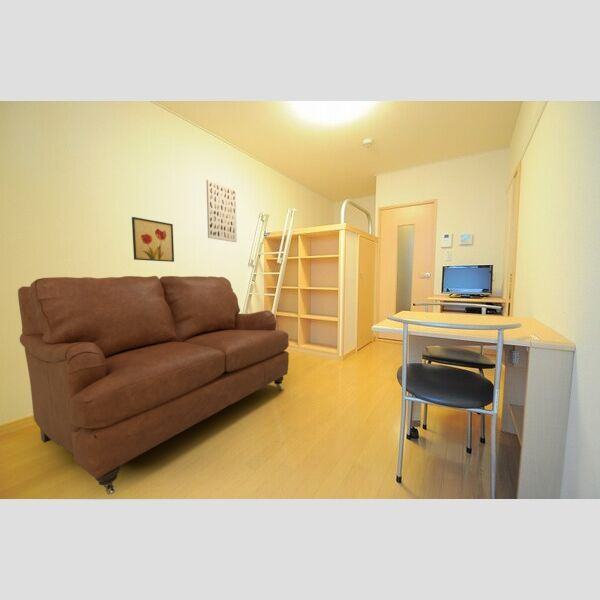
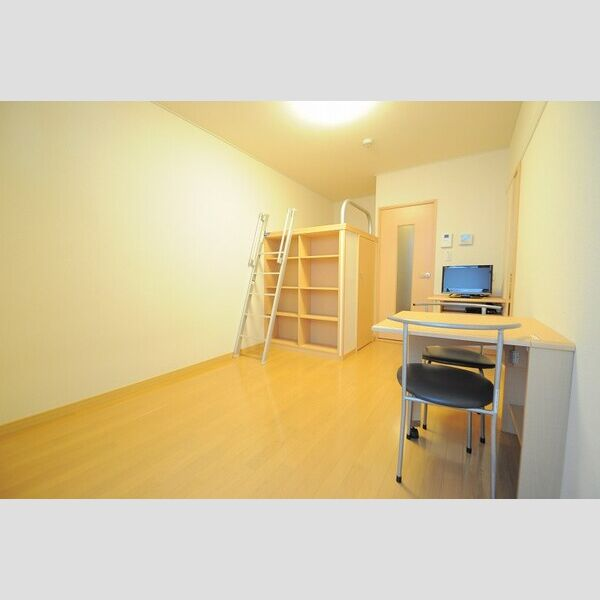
- sofa [17,275,290,496]
- wall art [131,216,175,263]
- wall art [205,179,238,243]
